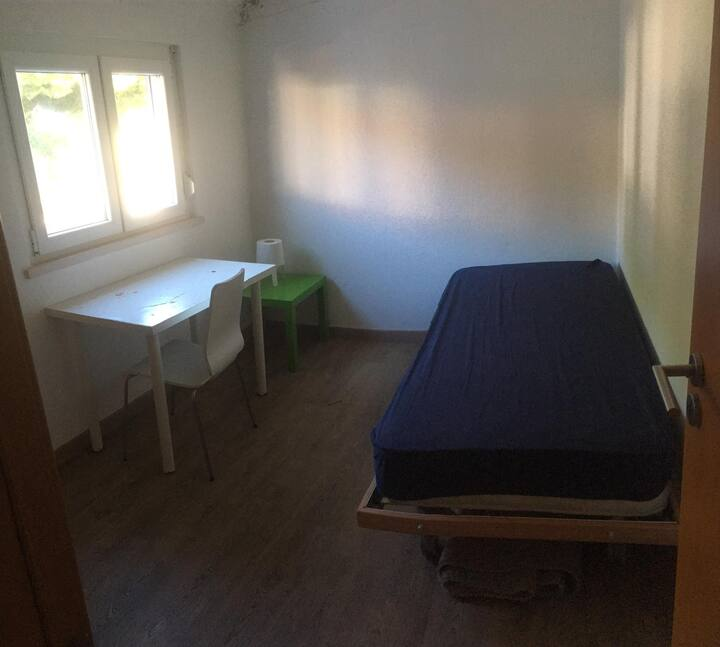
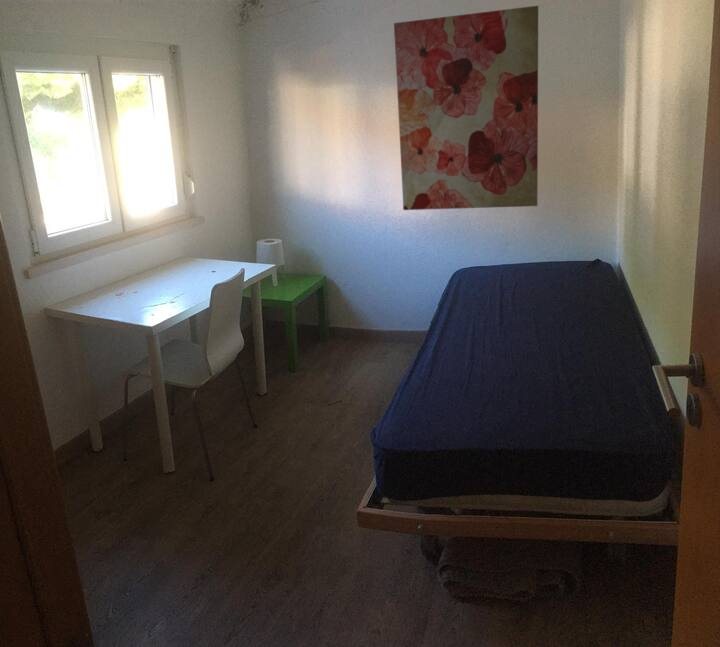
+ wall art [393,5,539,211]
